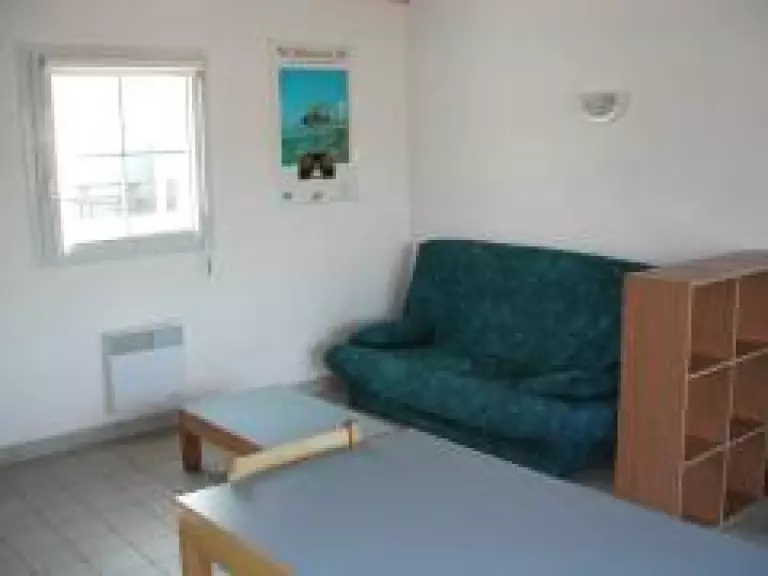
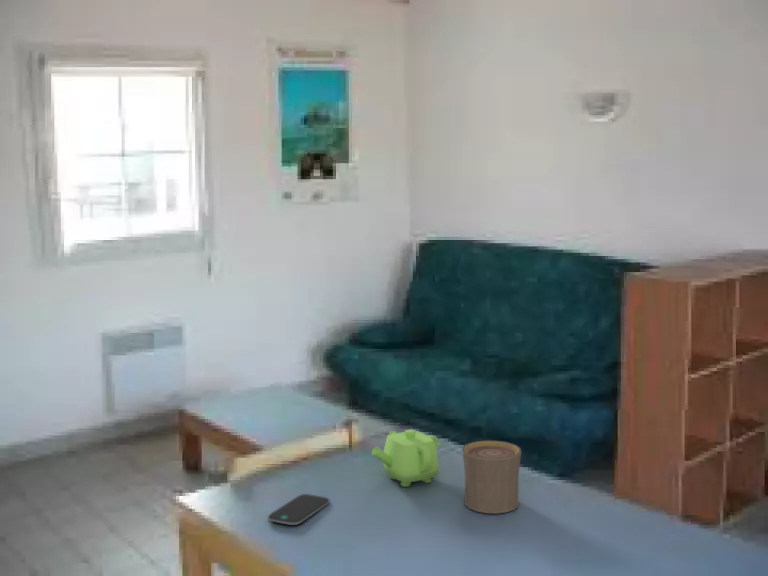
+ teapot [371,429,440,488]
+ cup [462,440,522,514]
+ smartphone [267,493,330,526]
